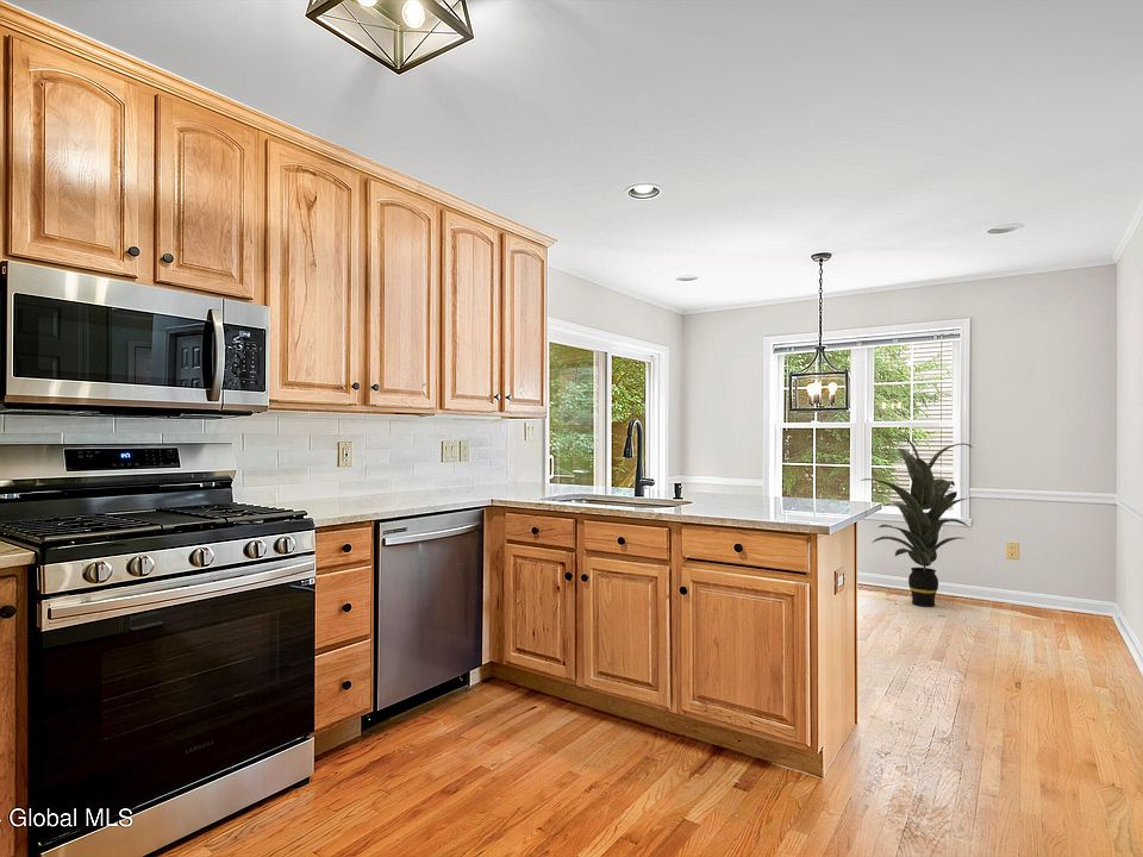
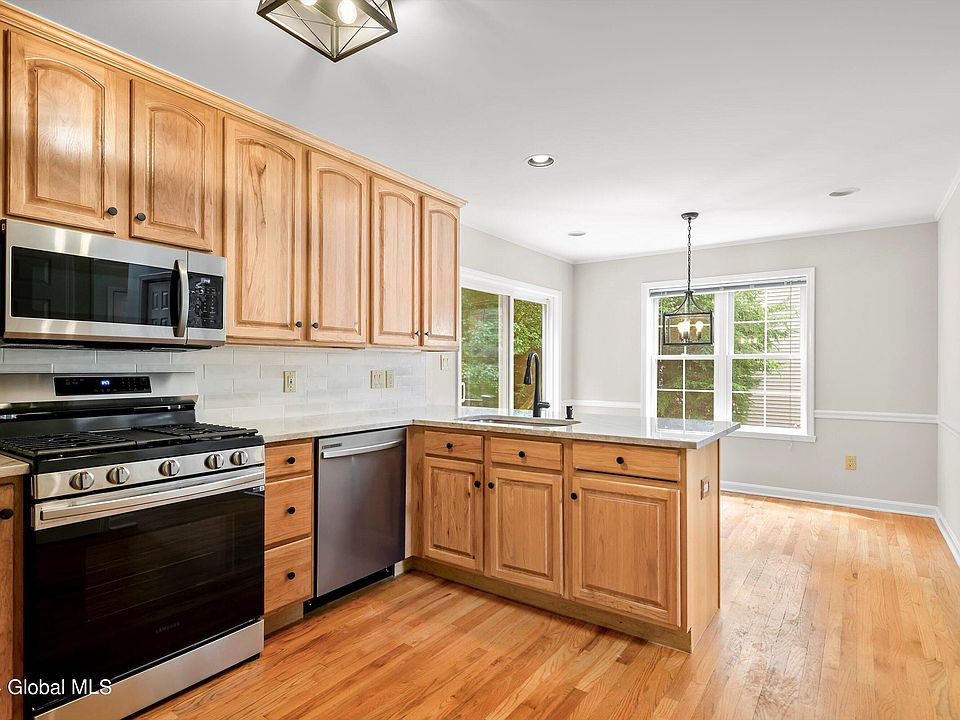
- indoor plant [858,433,973,608]
